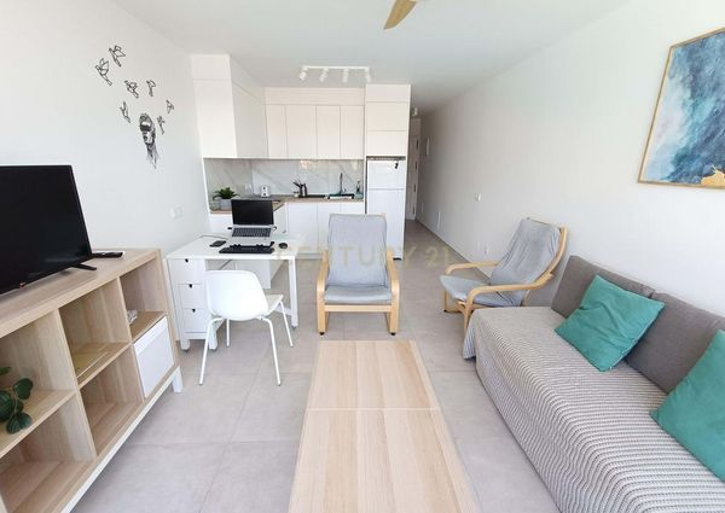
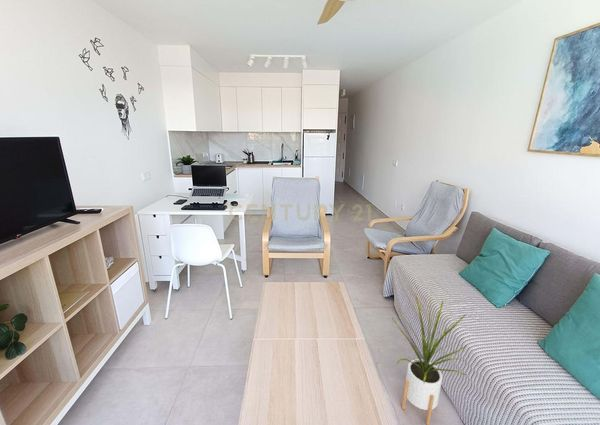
+ house plant [391,295,468,425]
